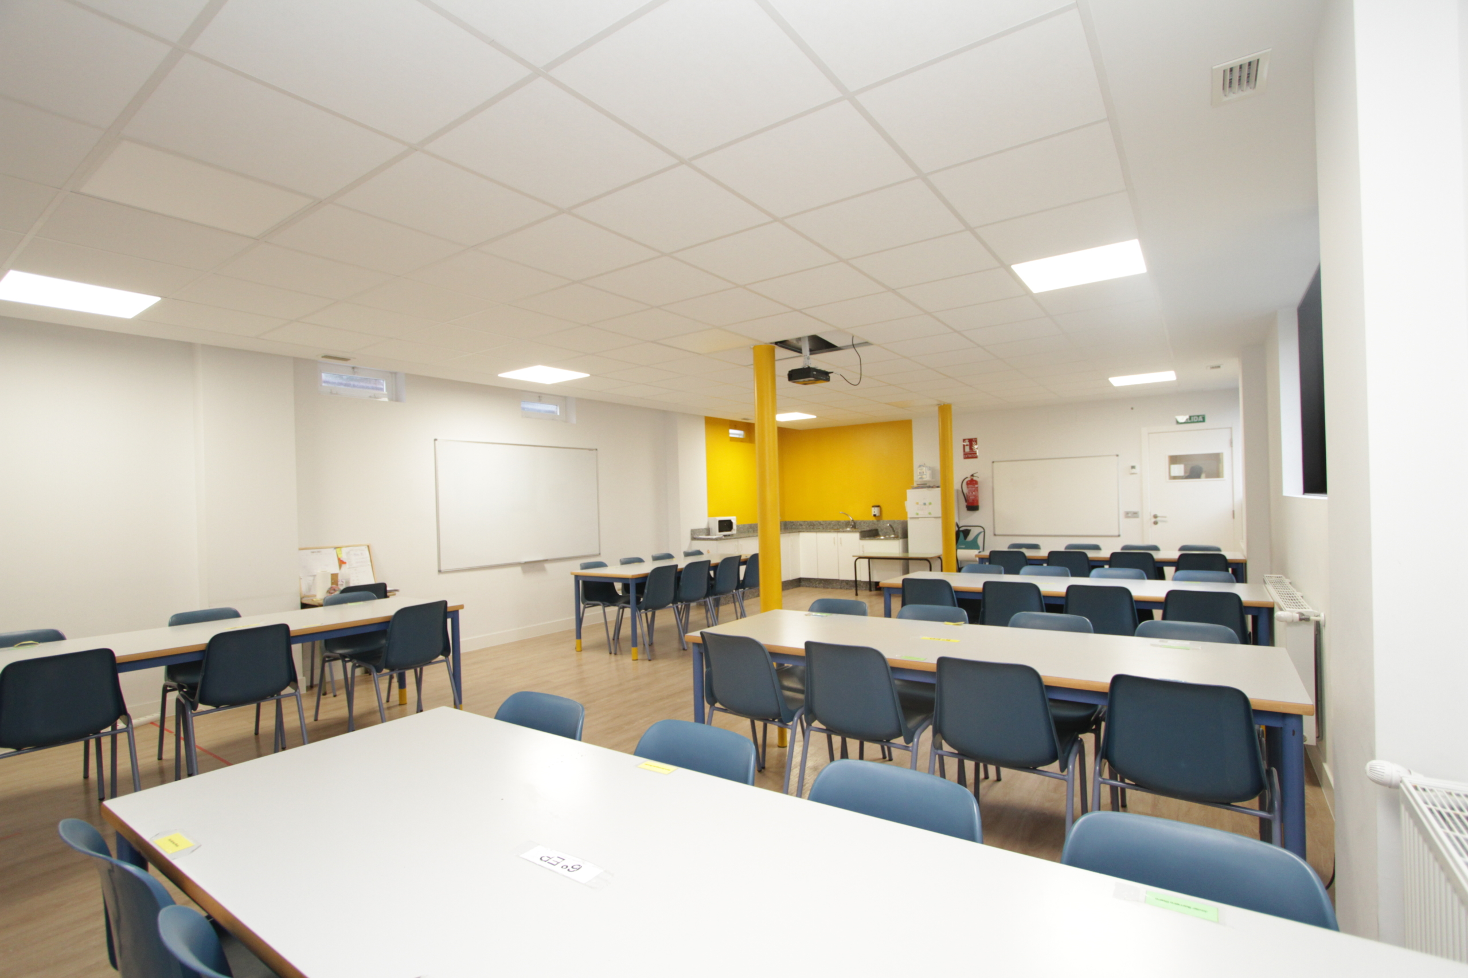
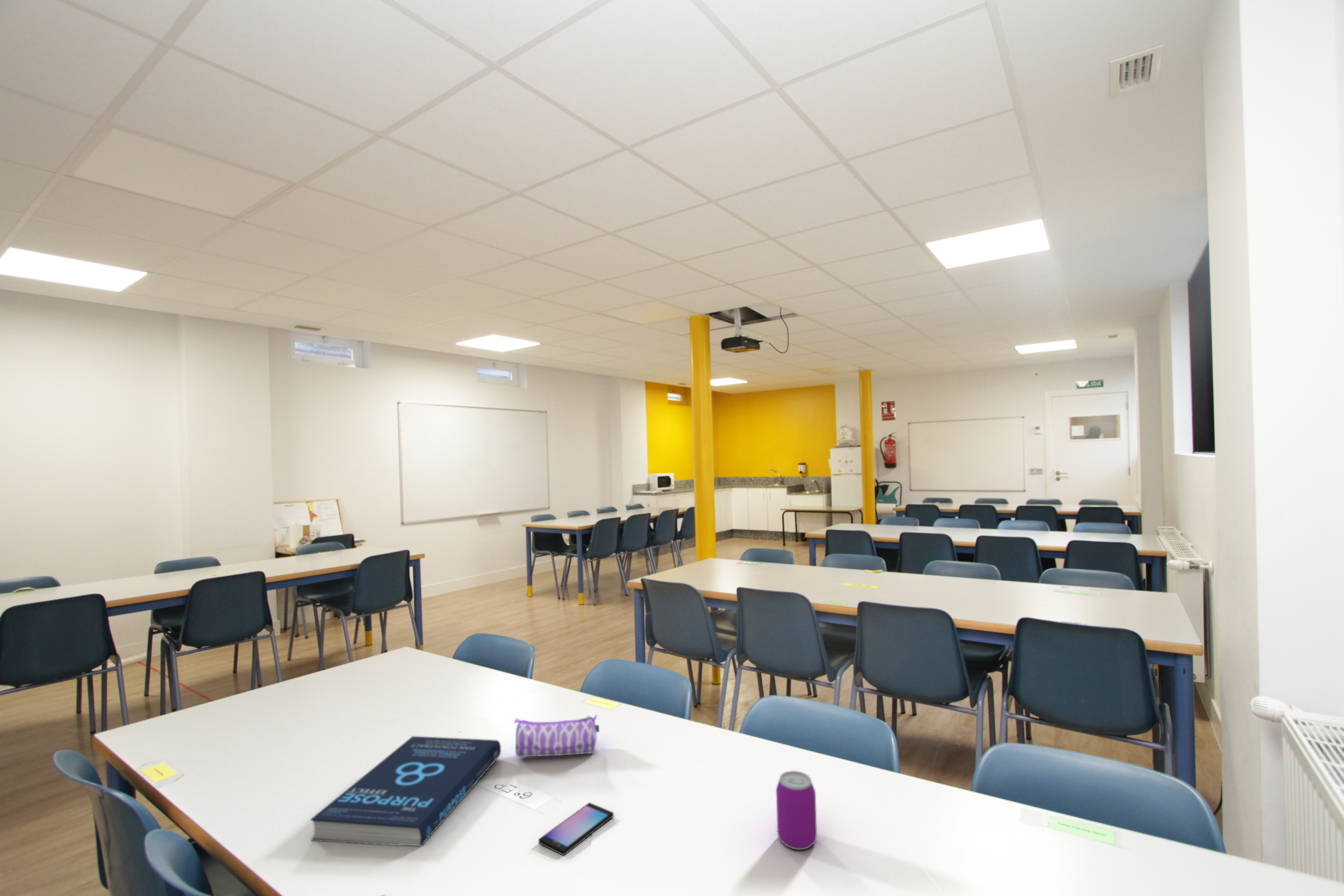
+ smartphone [538,802,614,856]
+ beverage can [775,771,817,850]
+ pencil case [514,714,600,757]
+ book [310,735,501,848]
